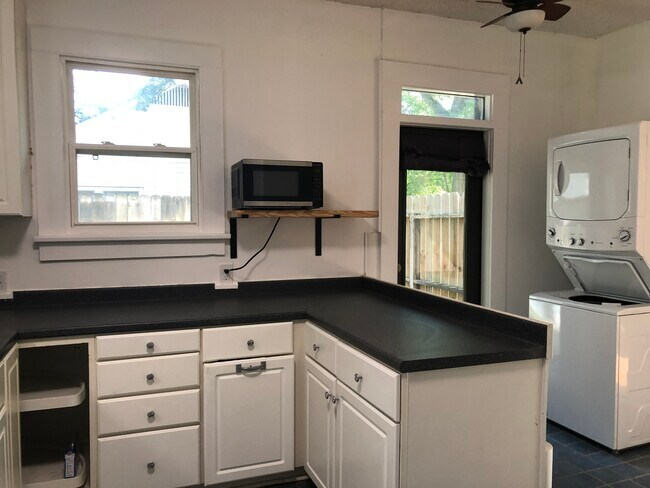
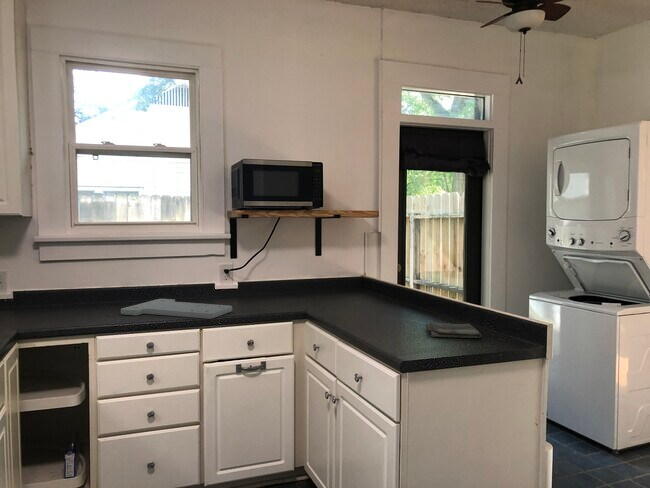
+ cutting board [120,298,233,320]
+ dish towel [425,321,483,339]
